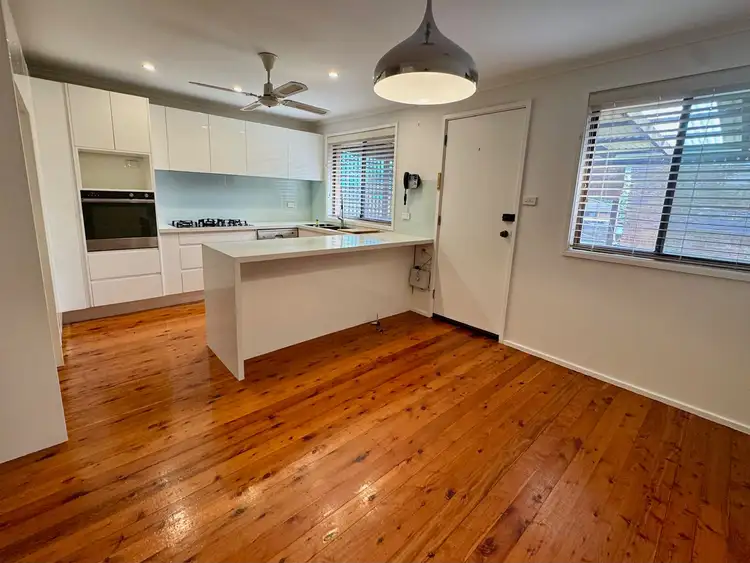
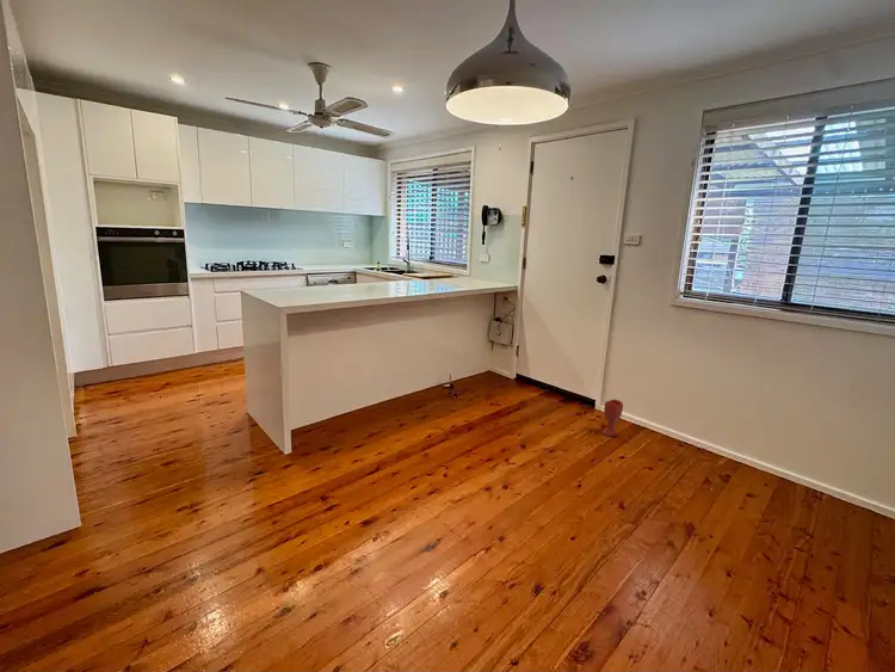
+ vase [603,399,624,438]
